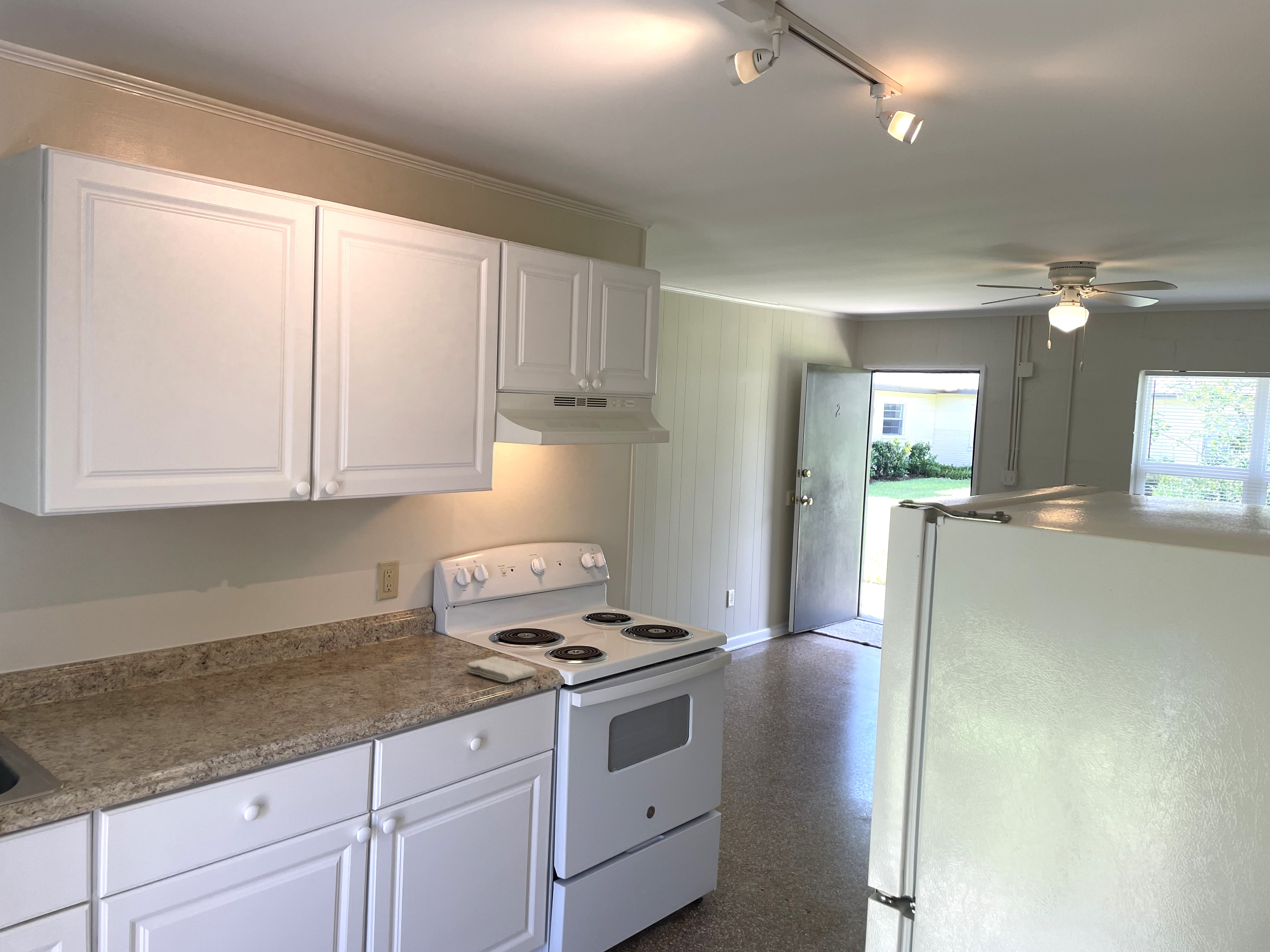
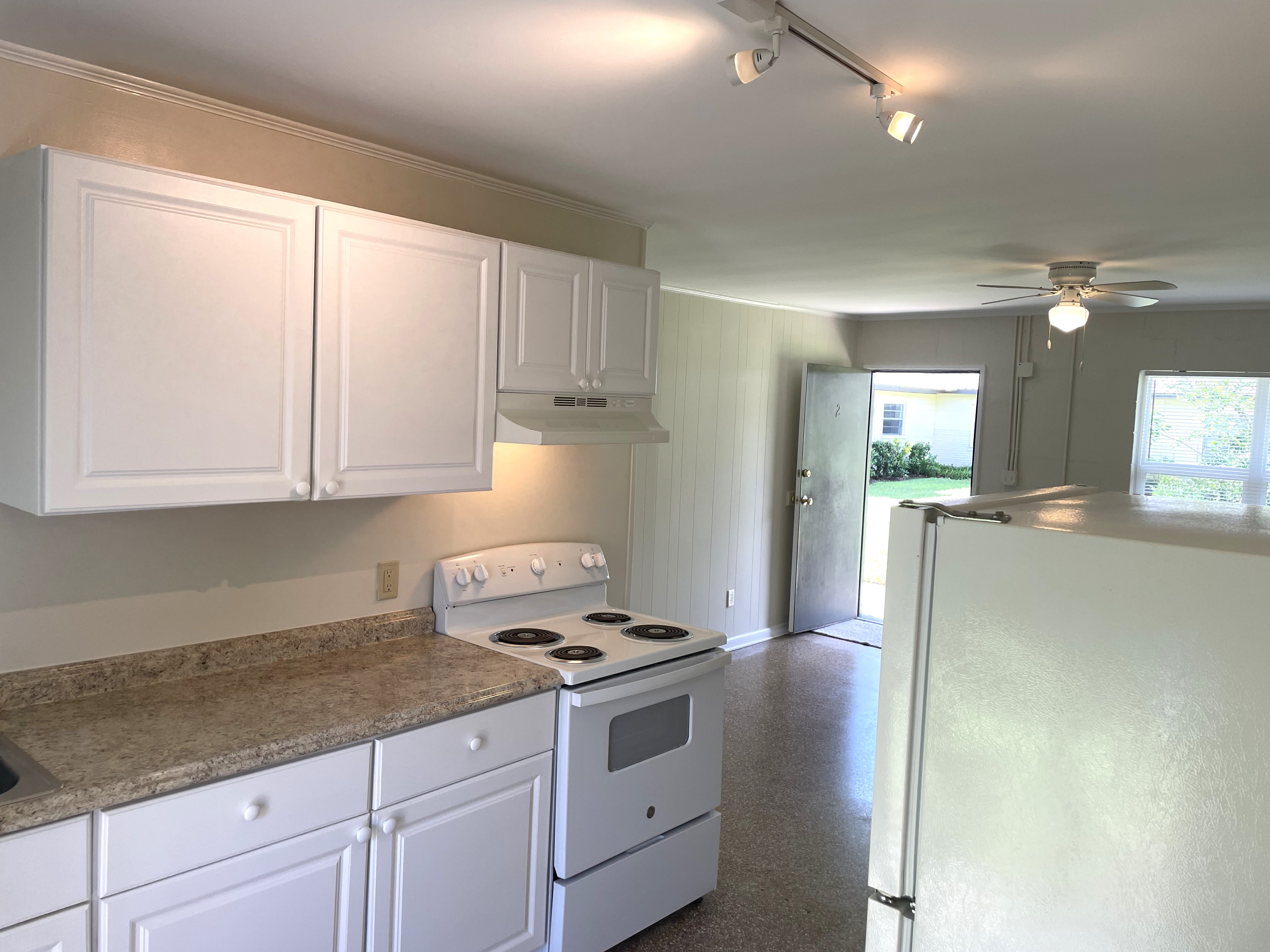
- washcloth [465,656,537,683]
